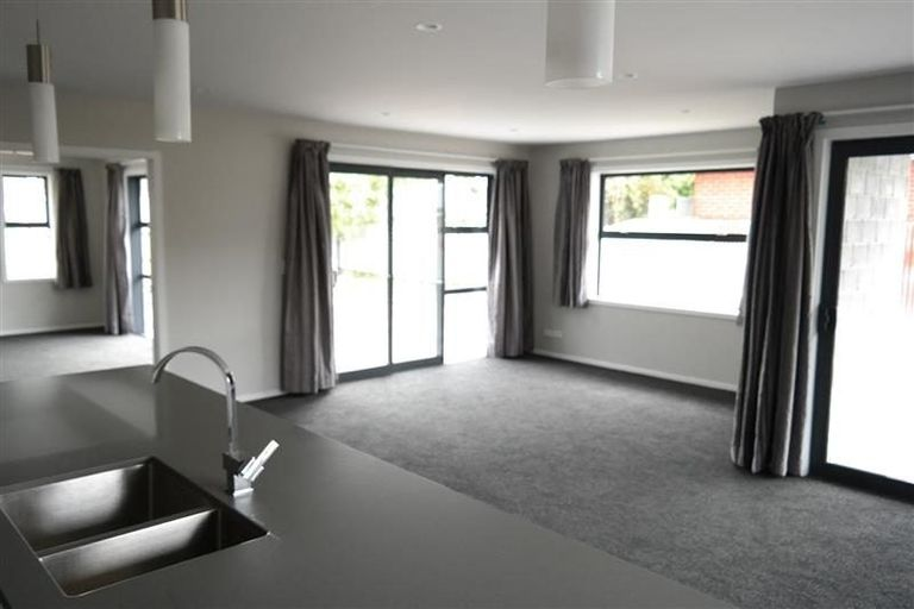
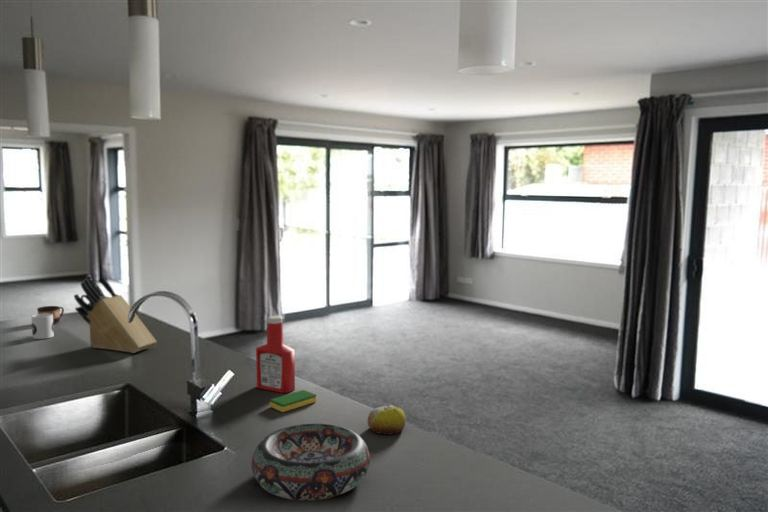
+ fruit [366,404,407,436]
+ dish sponge [269,389,317,413]
+ cup [36,305,65,325]
+ decorative bowl [251,423,371,501]
+ soap bottle [255,315,296,394]
+ knife block [73,274,158,354]
+ mug [31,313,55,340]
